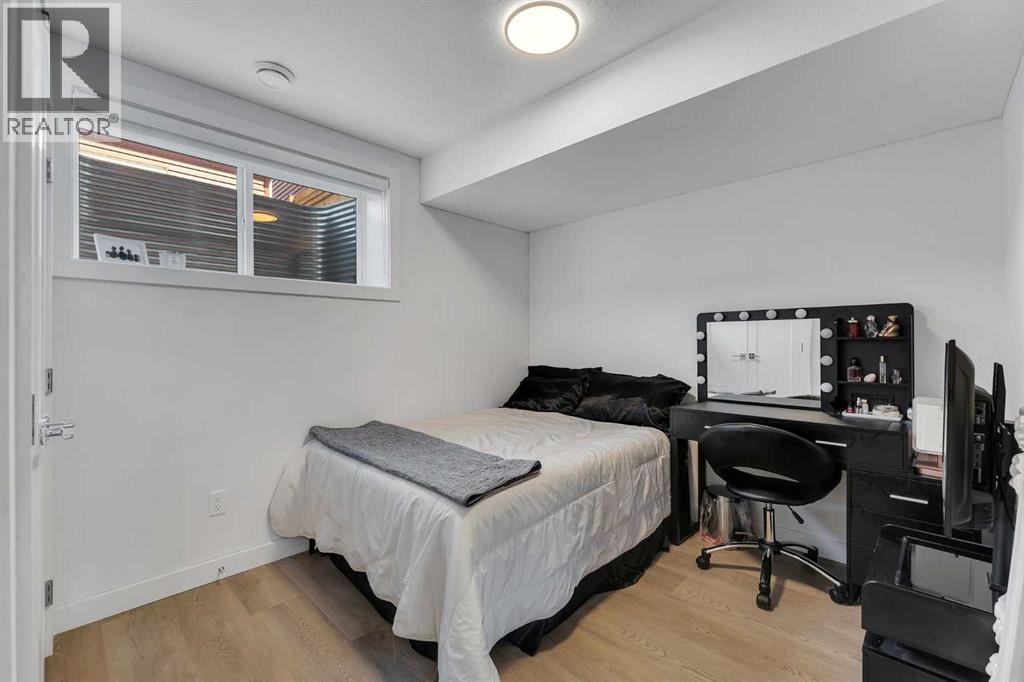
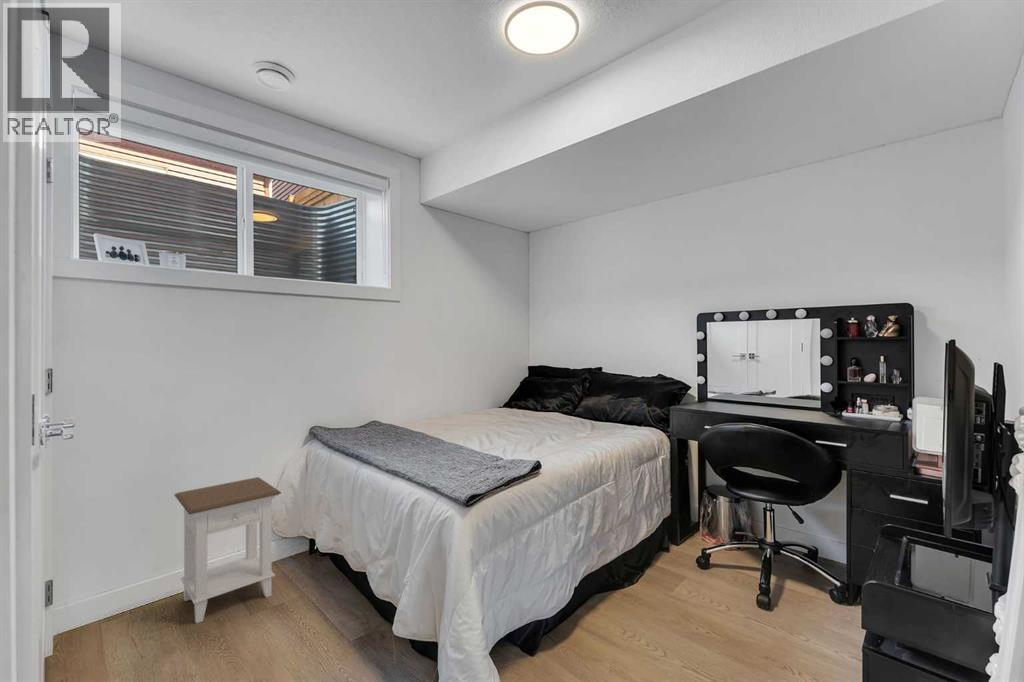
+ nightstand [173,476,282,625]
